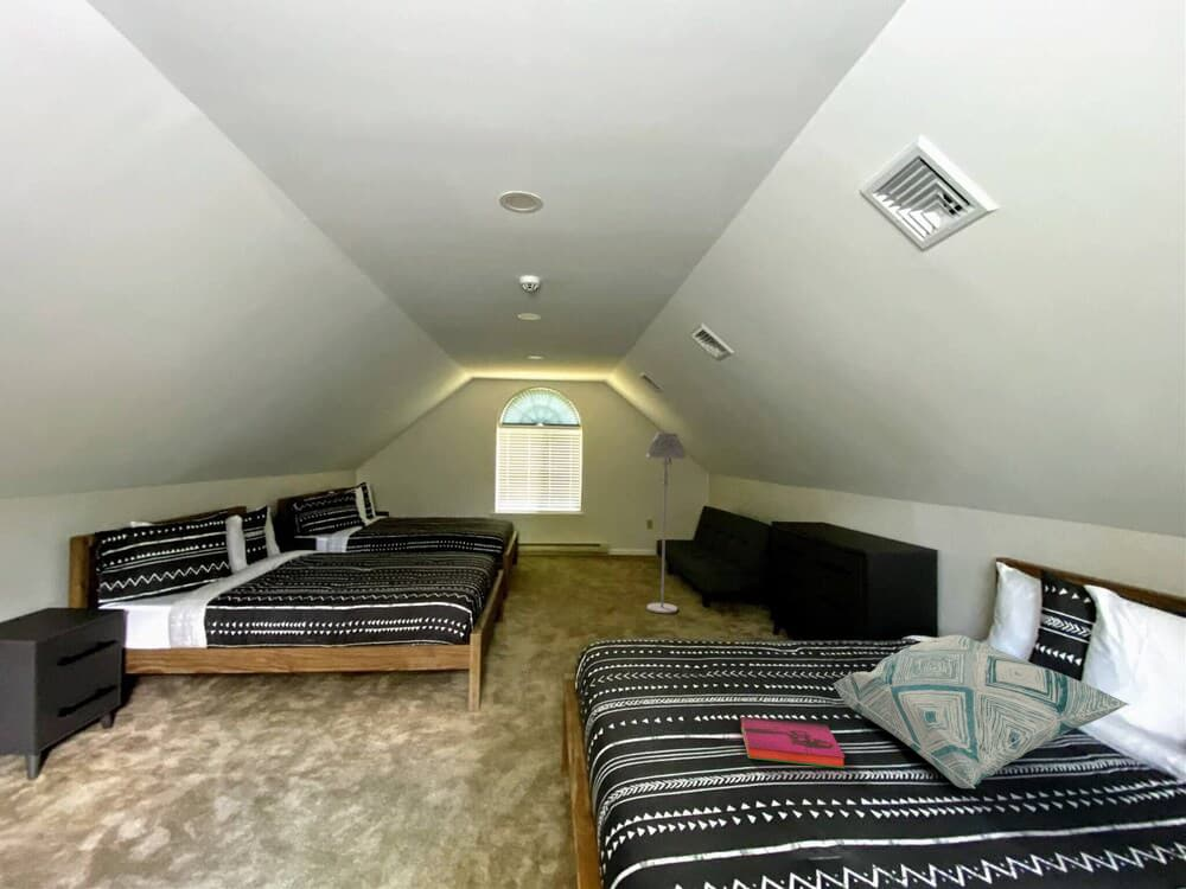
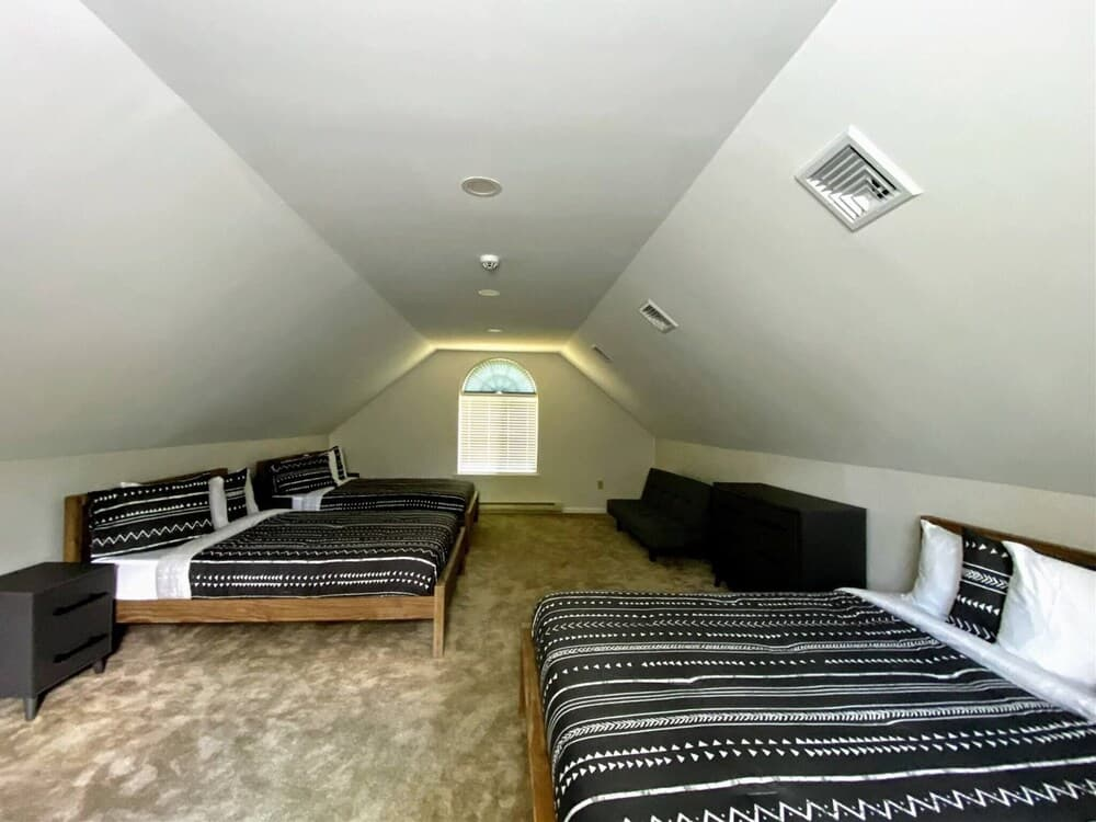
- hardback book [740,716,846,769]
- floor lamp [645,431,687,614]
- decorative pillow [833,633,1131,789]
